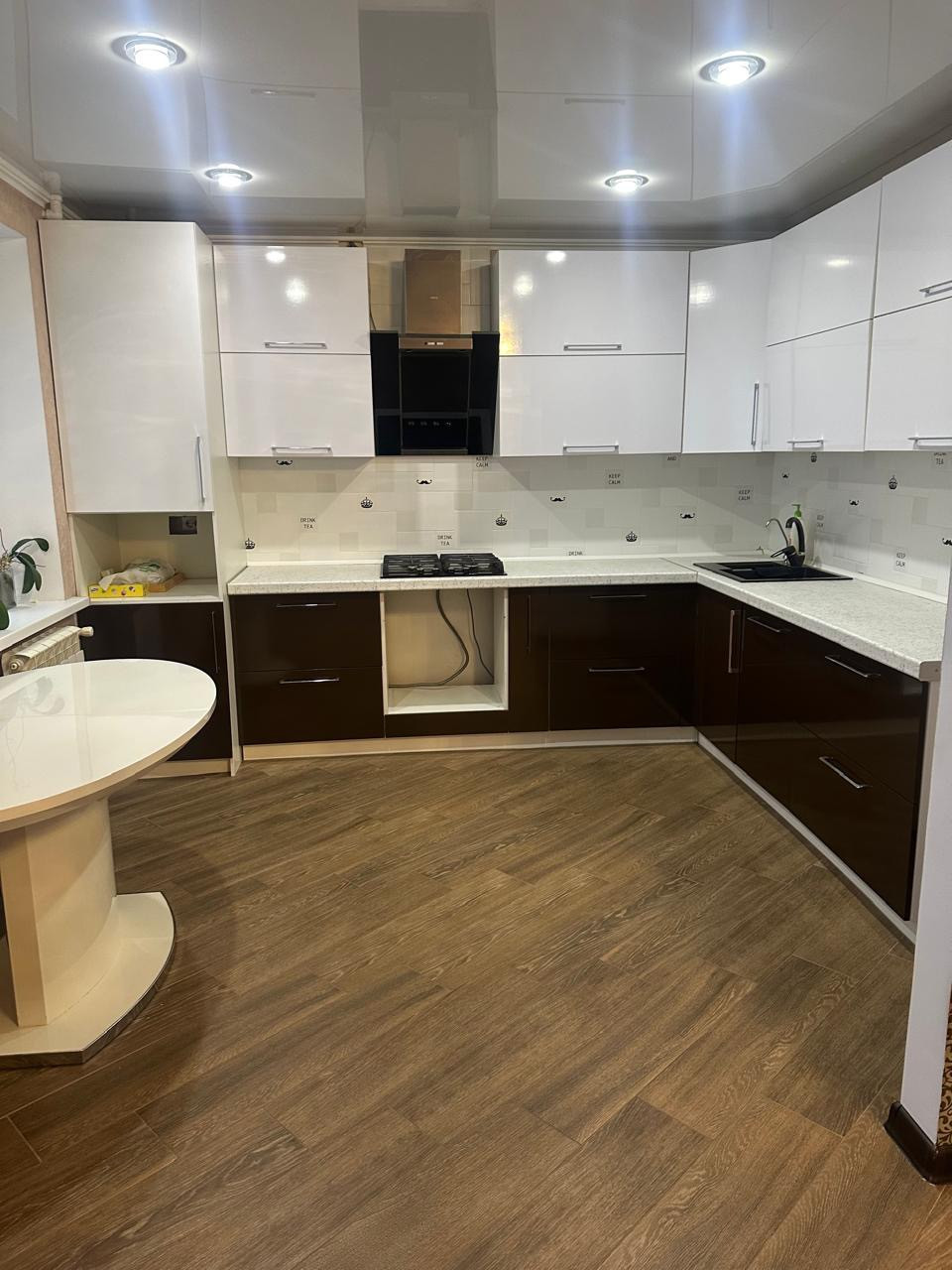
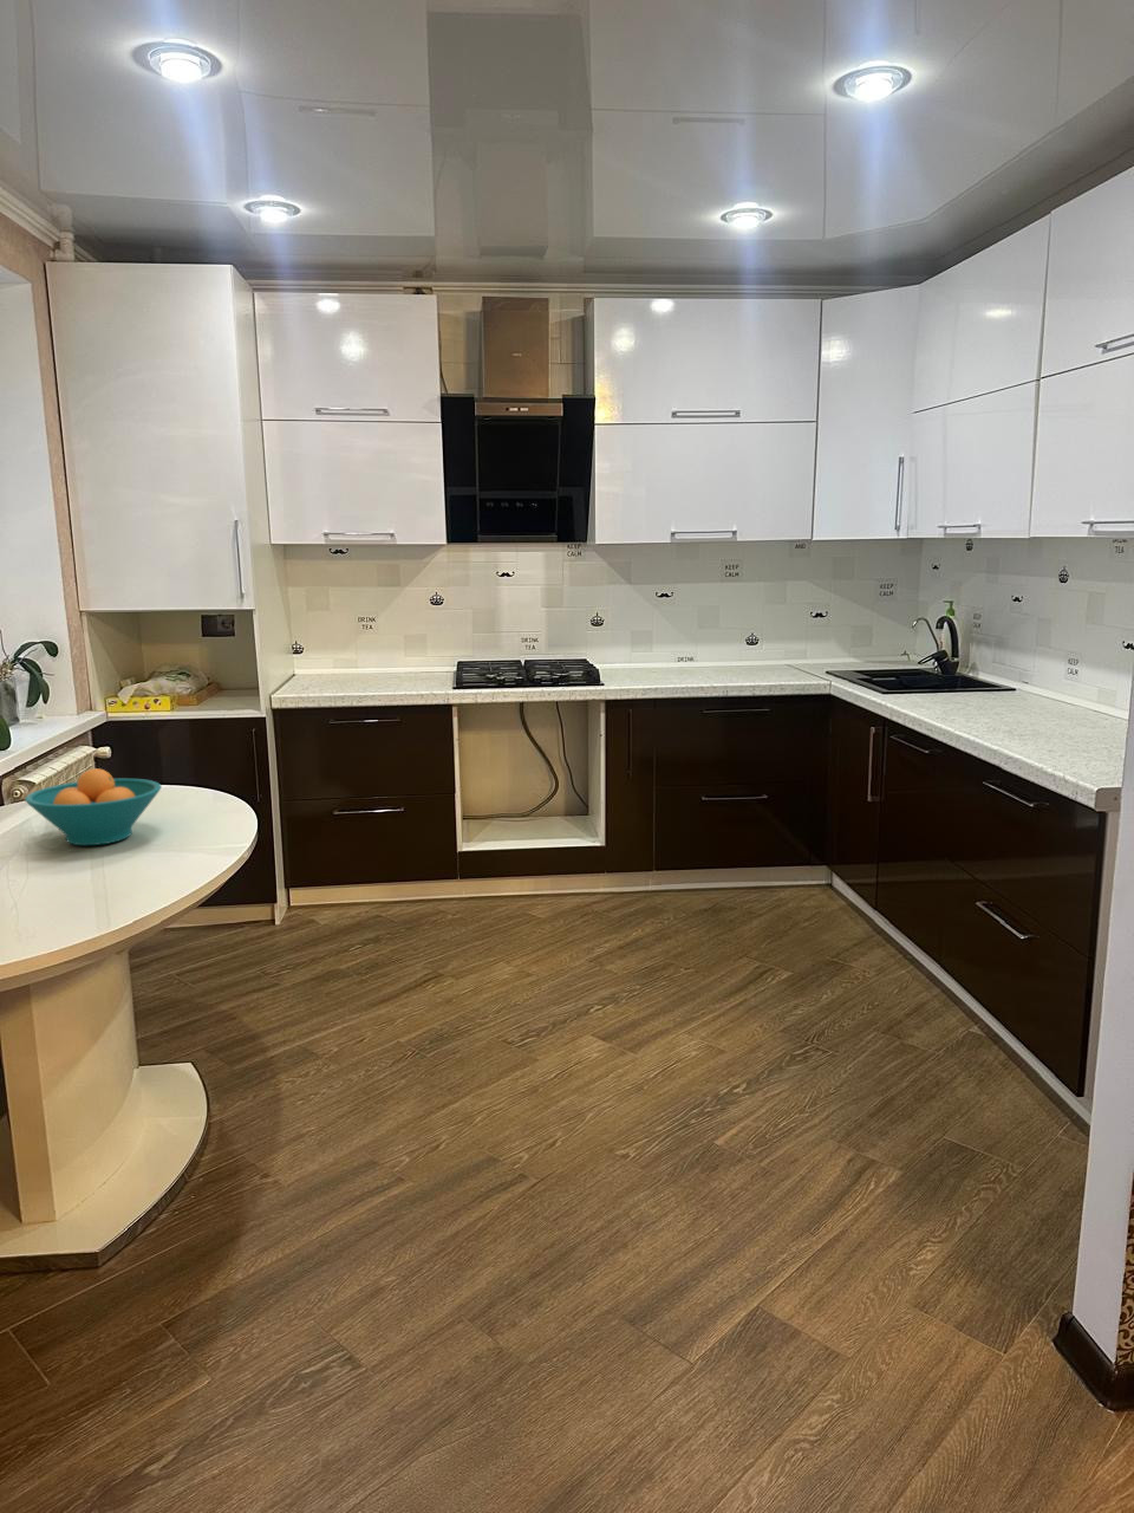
+ fruit bowl [24,767,163,846]
